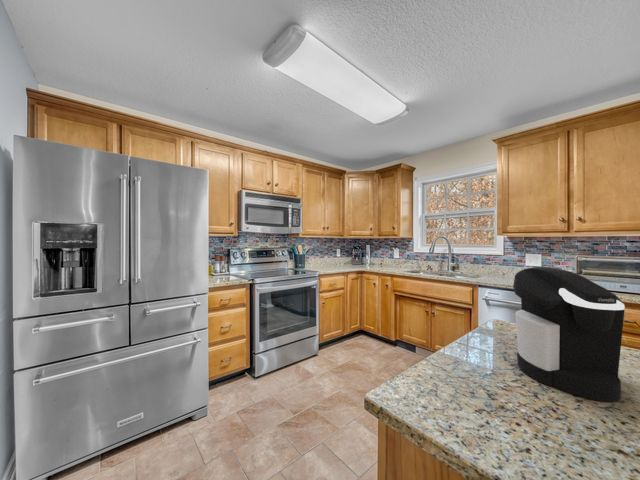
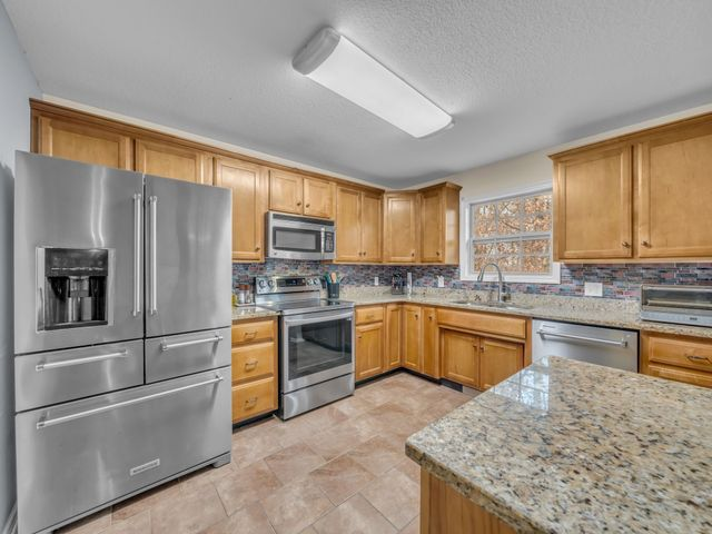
- coffee maker [512,266,626,403]
